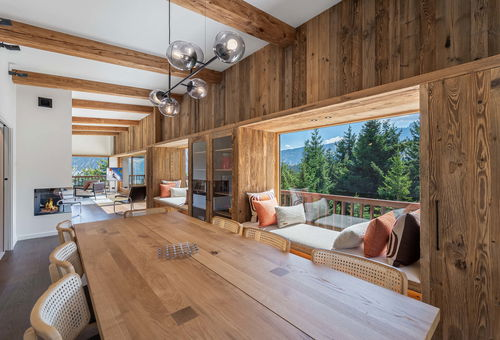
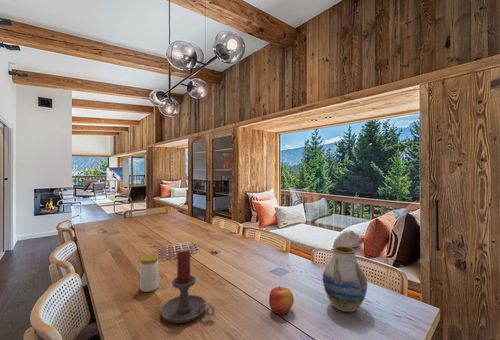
+ candle holder [160,249,216,324]
+ apple [268,285,295,315]
+ vase [322,245,368,313]
+ jar [139,254,160,293]
